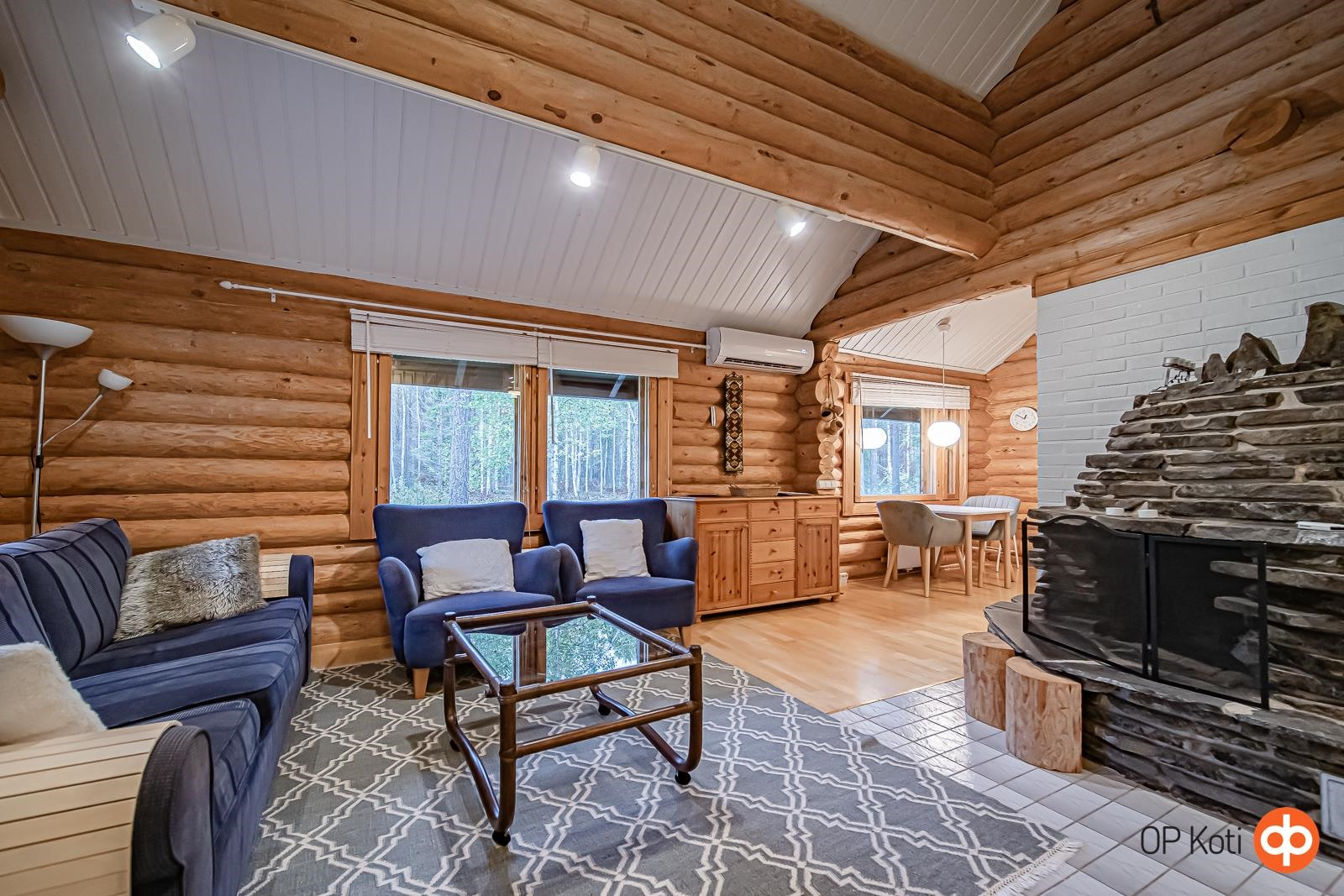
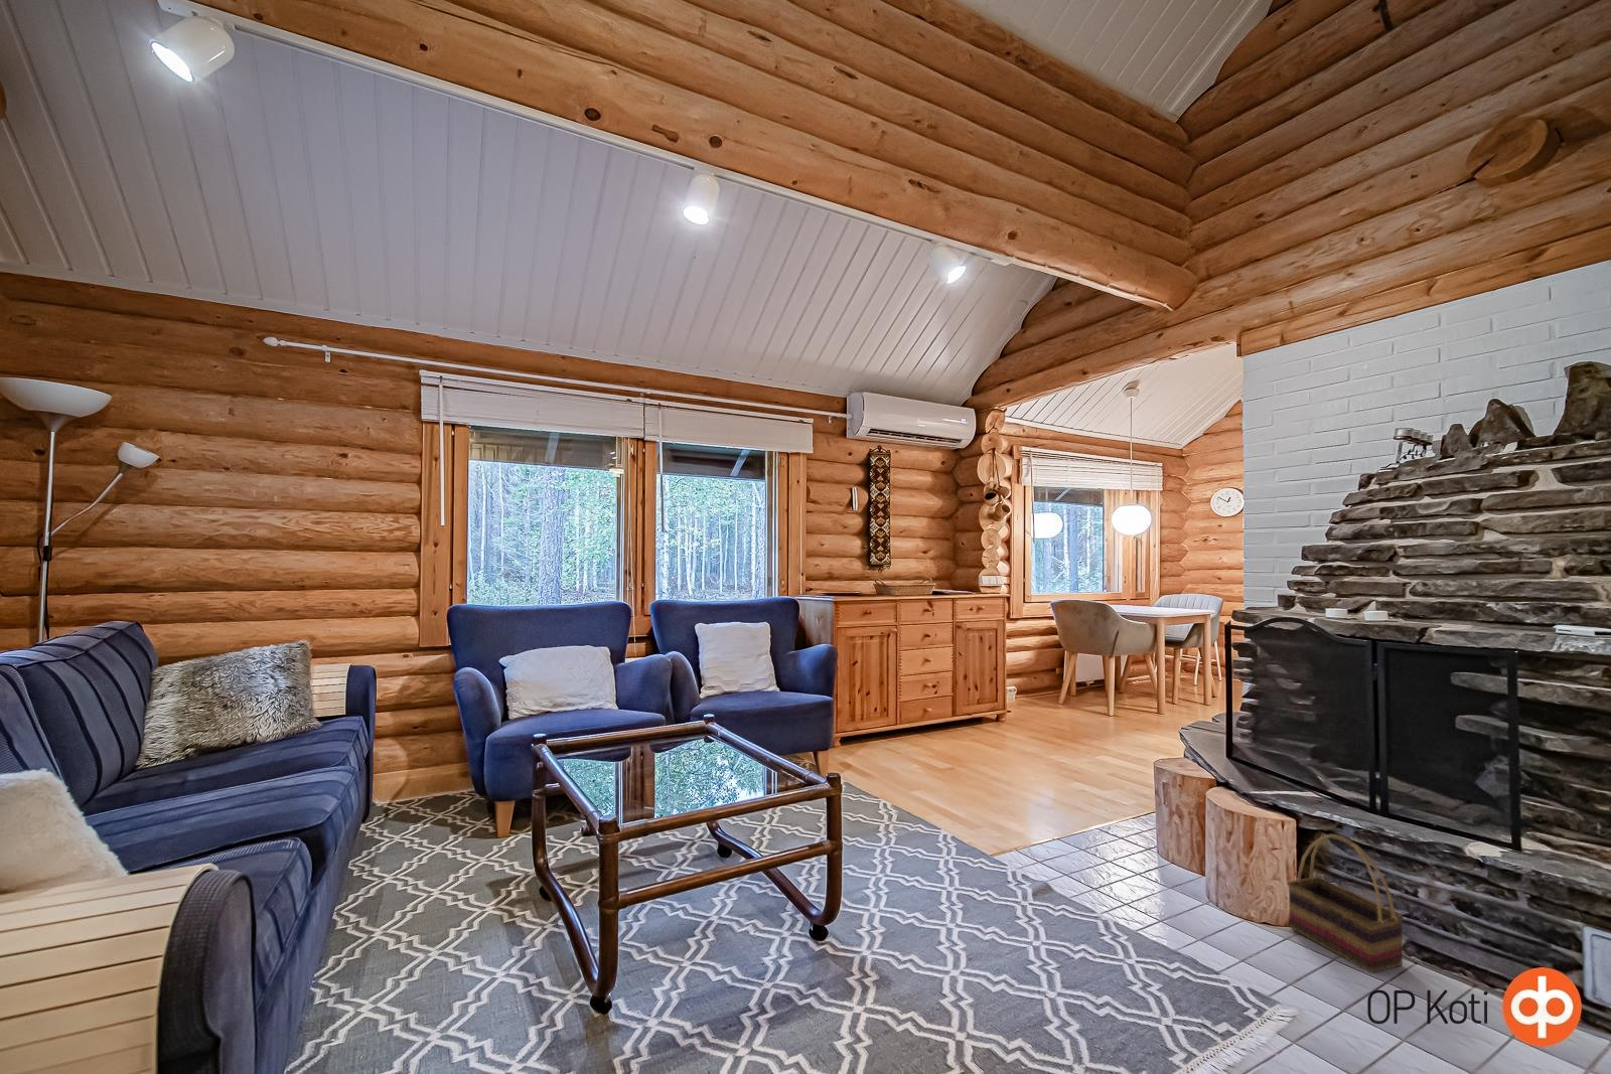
+ basket [1287,833,1405,975]
